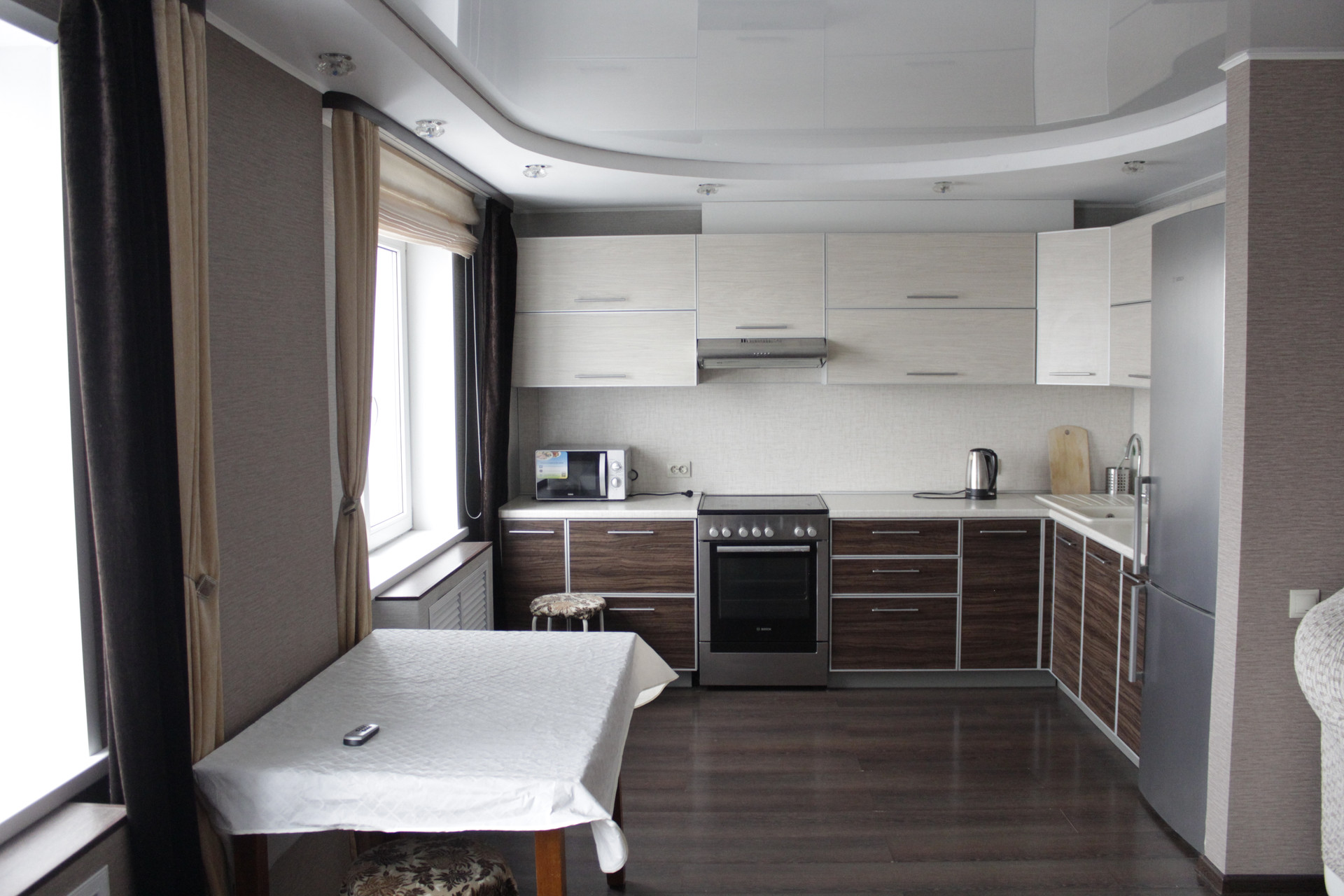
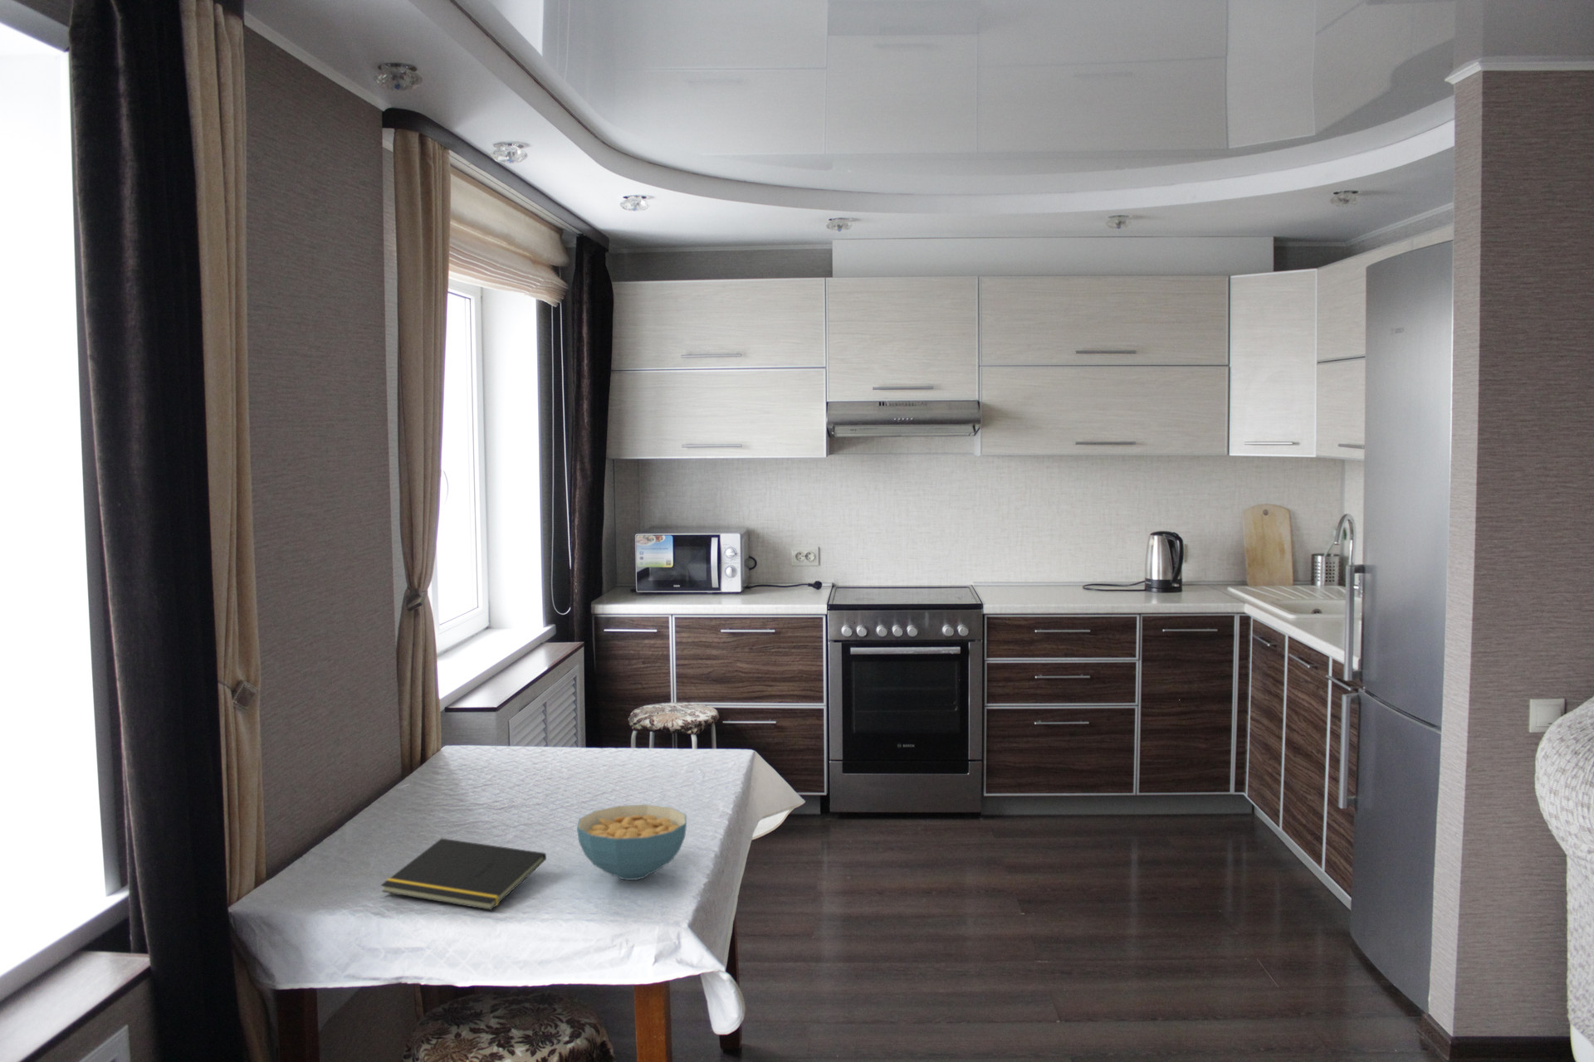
+ cereal bowl [576,804,688,881]
+ notepad [381,837,547,911]
